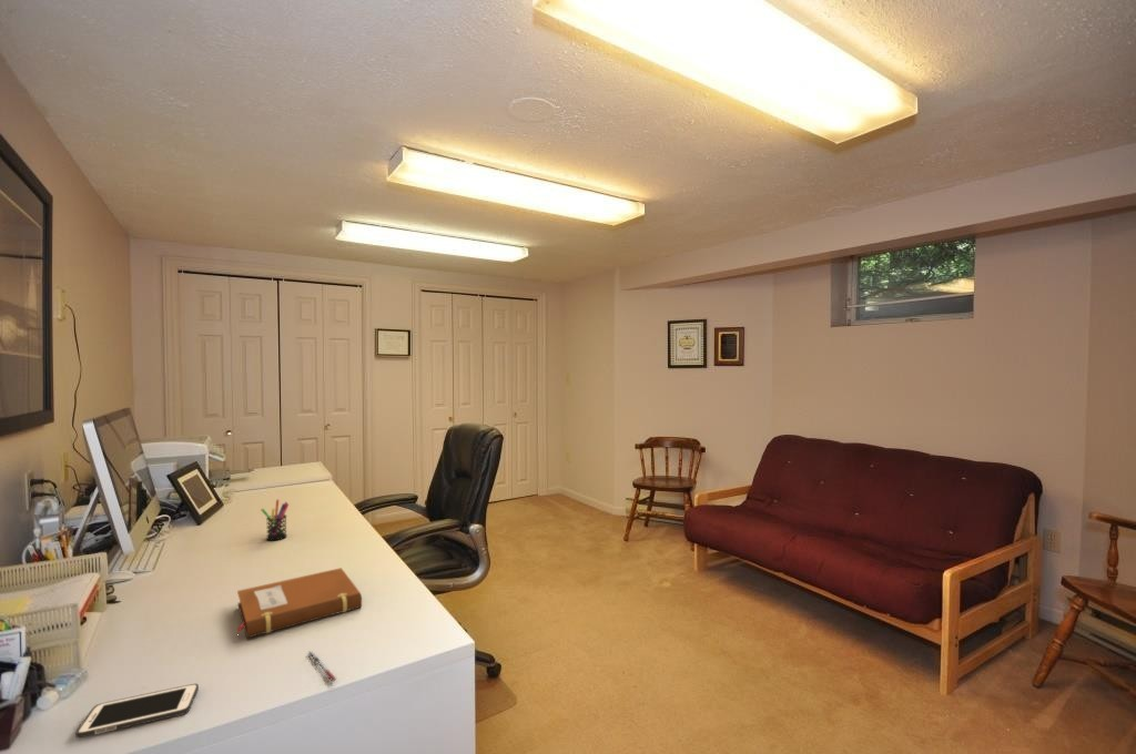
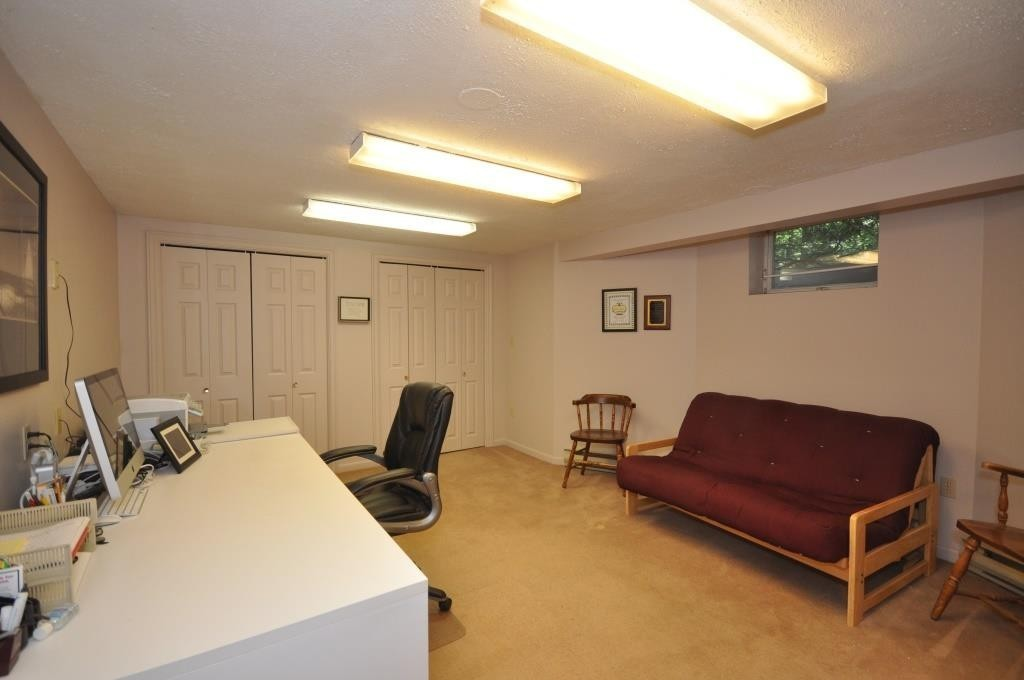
- pen [307,650,338,683]
- notebook [236,567,363,640]
- pen holder [261,499,290,541]
- cell phone [74,683,200,738]
